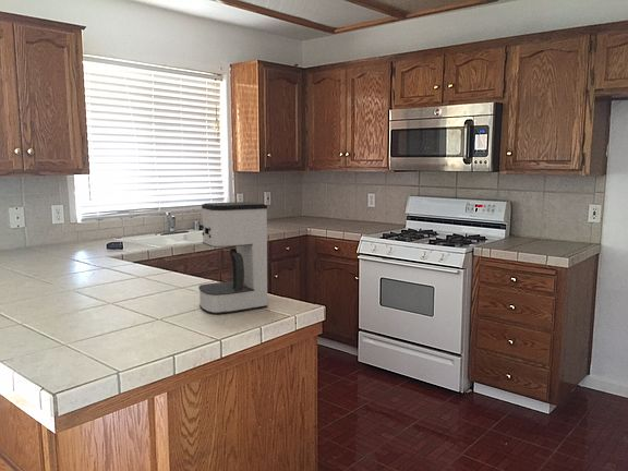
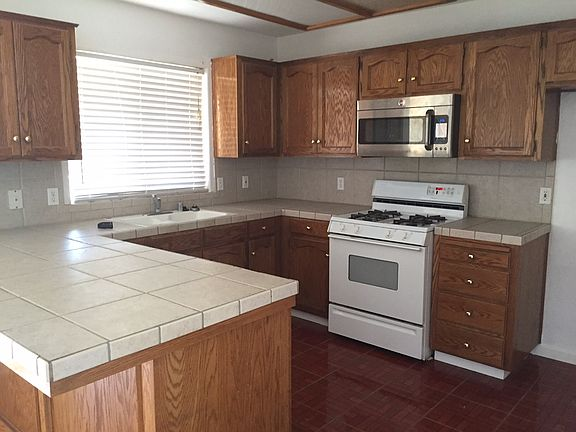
- coffee maker [197,201,268,315]
